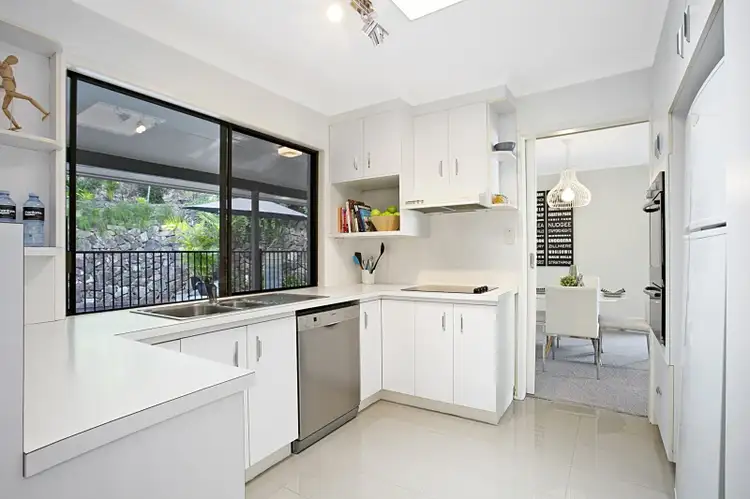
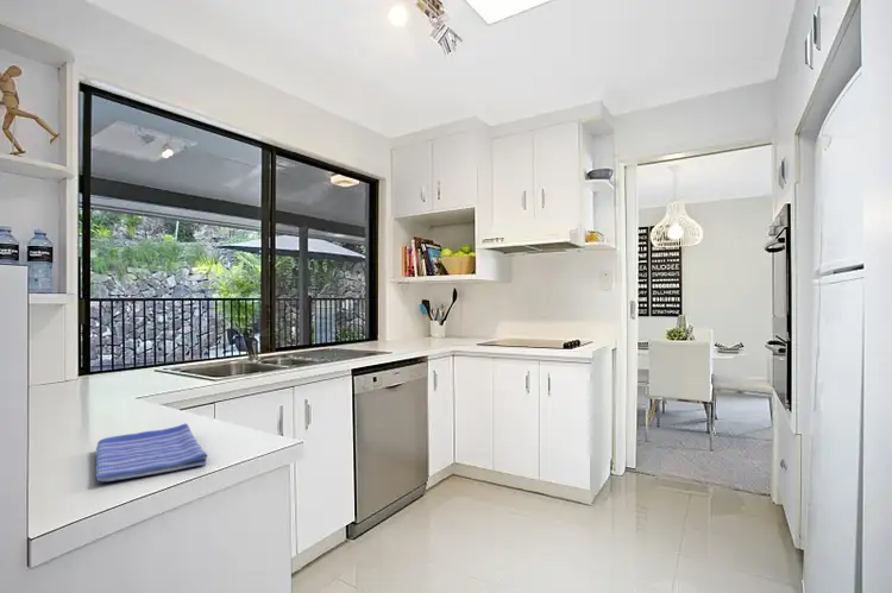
+ dish towel [95,423,208,482]
